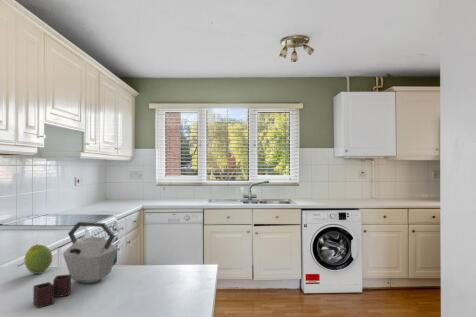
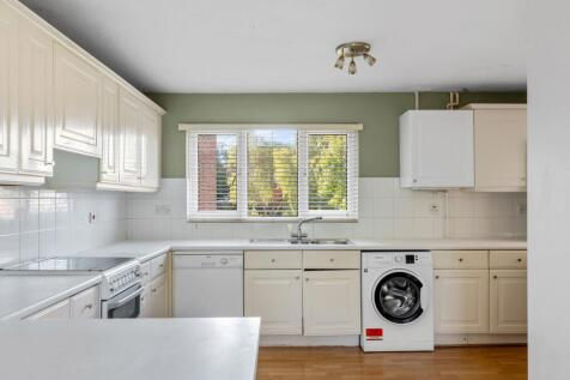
- kettle [32,221,119,309]
- fruit [24,243,53,274]
